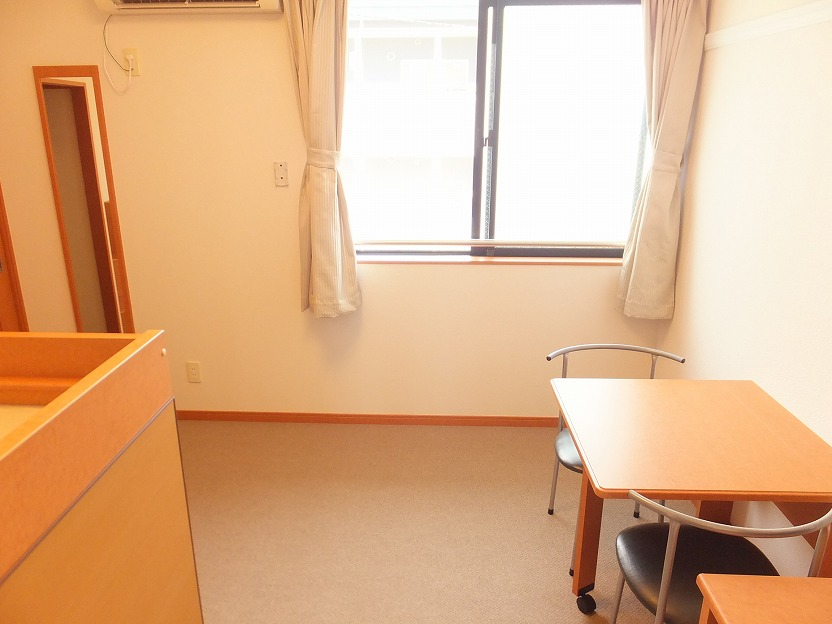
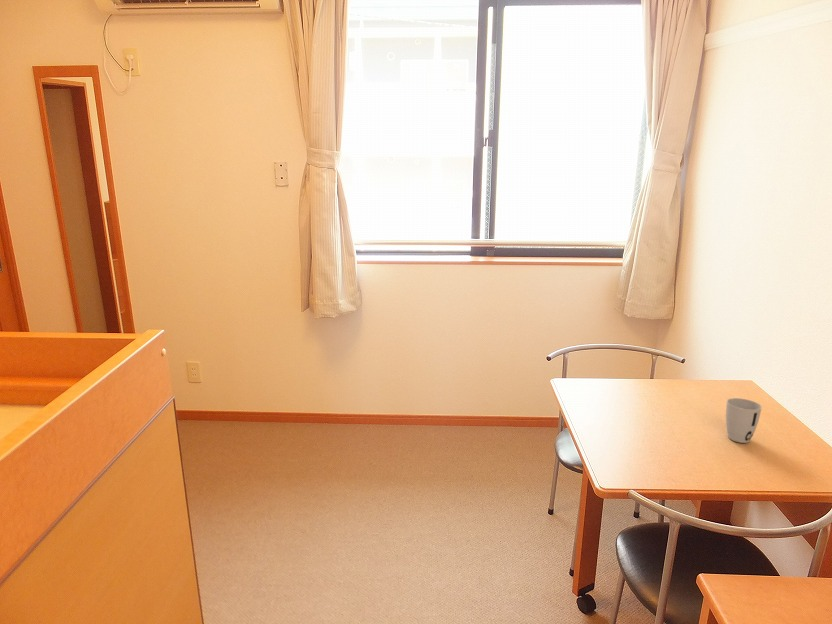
+ cup [725,397,763,444]
